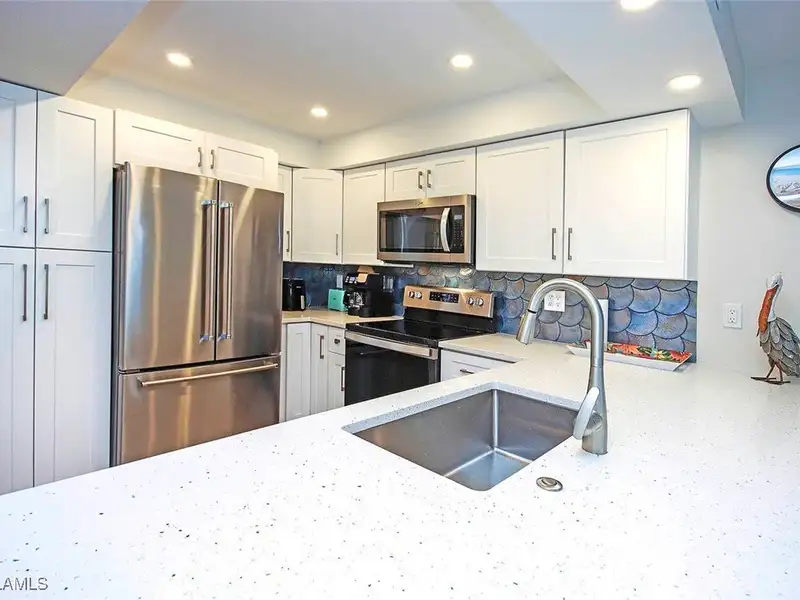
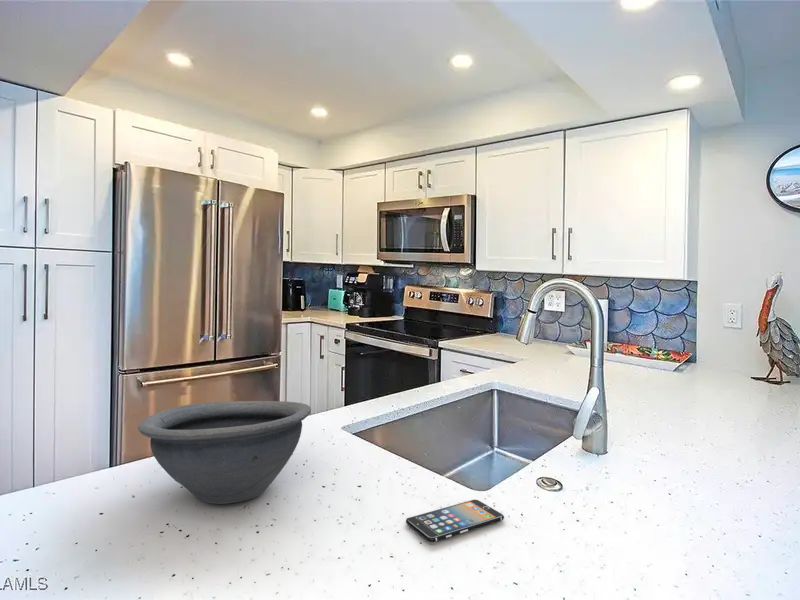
+ smartphone [405,499,505,543]
+ bowl [137,400,312,505]
